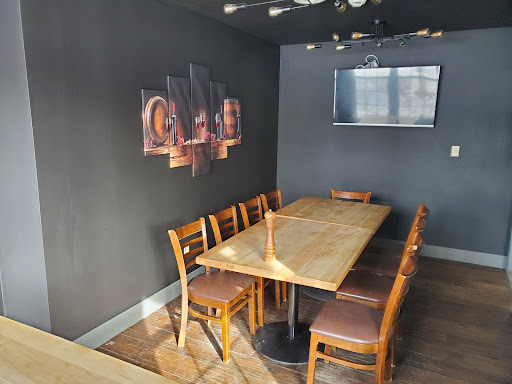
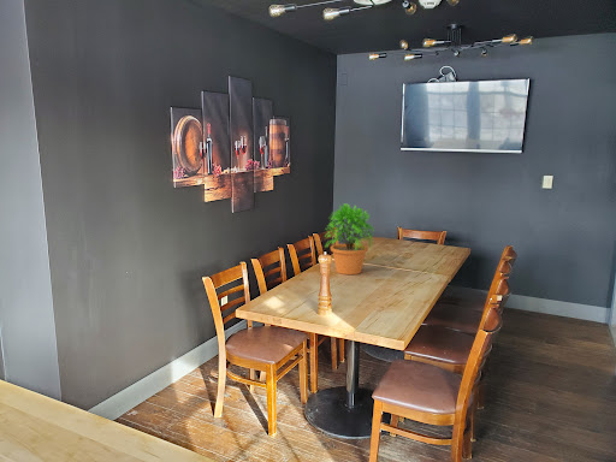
+ potted plant [324,202,375,276]
